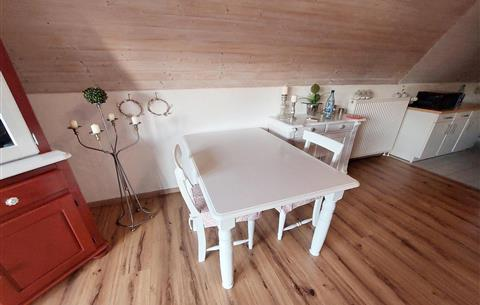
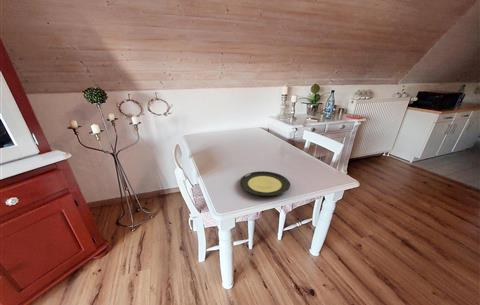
+ plate [239,170,291,197]
